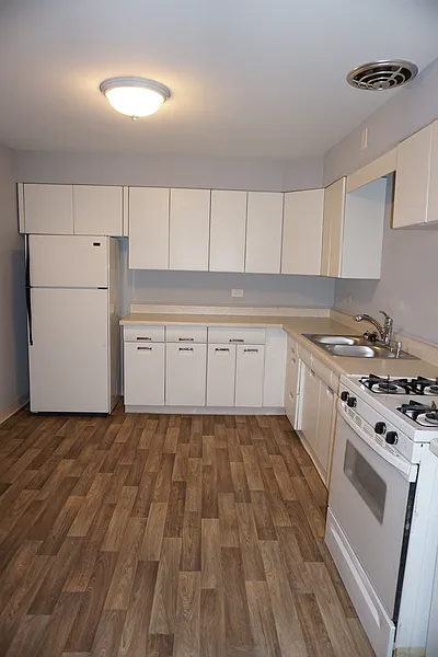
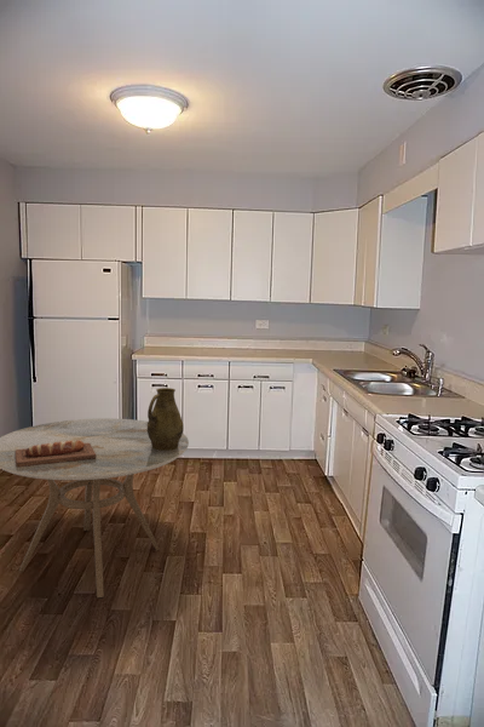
+ bread loaf [15,440,97,466]
+ dining table [0,417,190,599]
+ pitcher [146,387,184,451]
